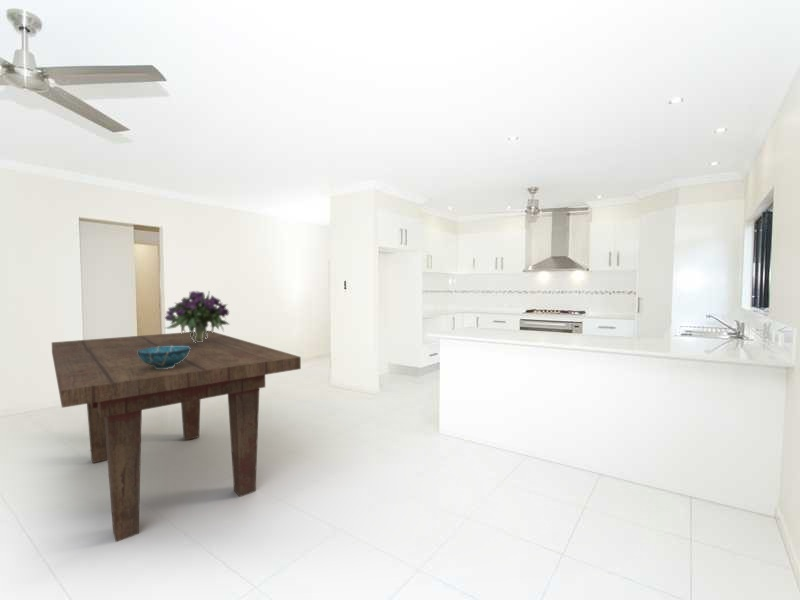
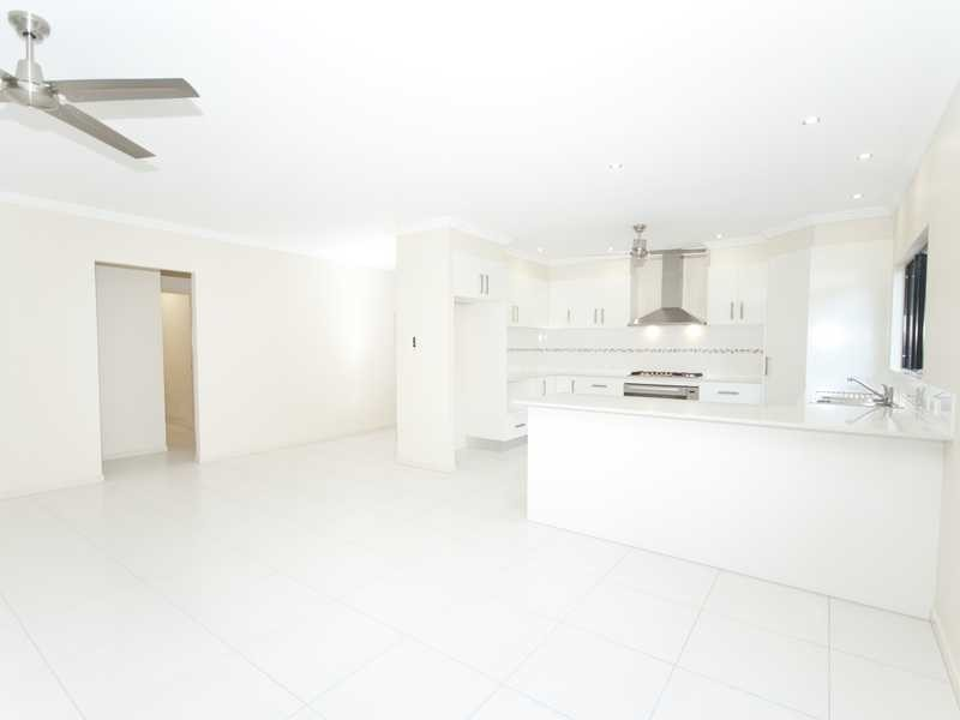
- bouquet [164,289,231,343]
- decorative bowl [137,346,191,369]
- dining table [51,330,302,543]
